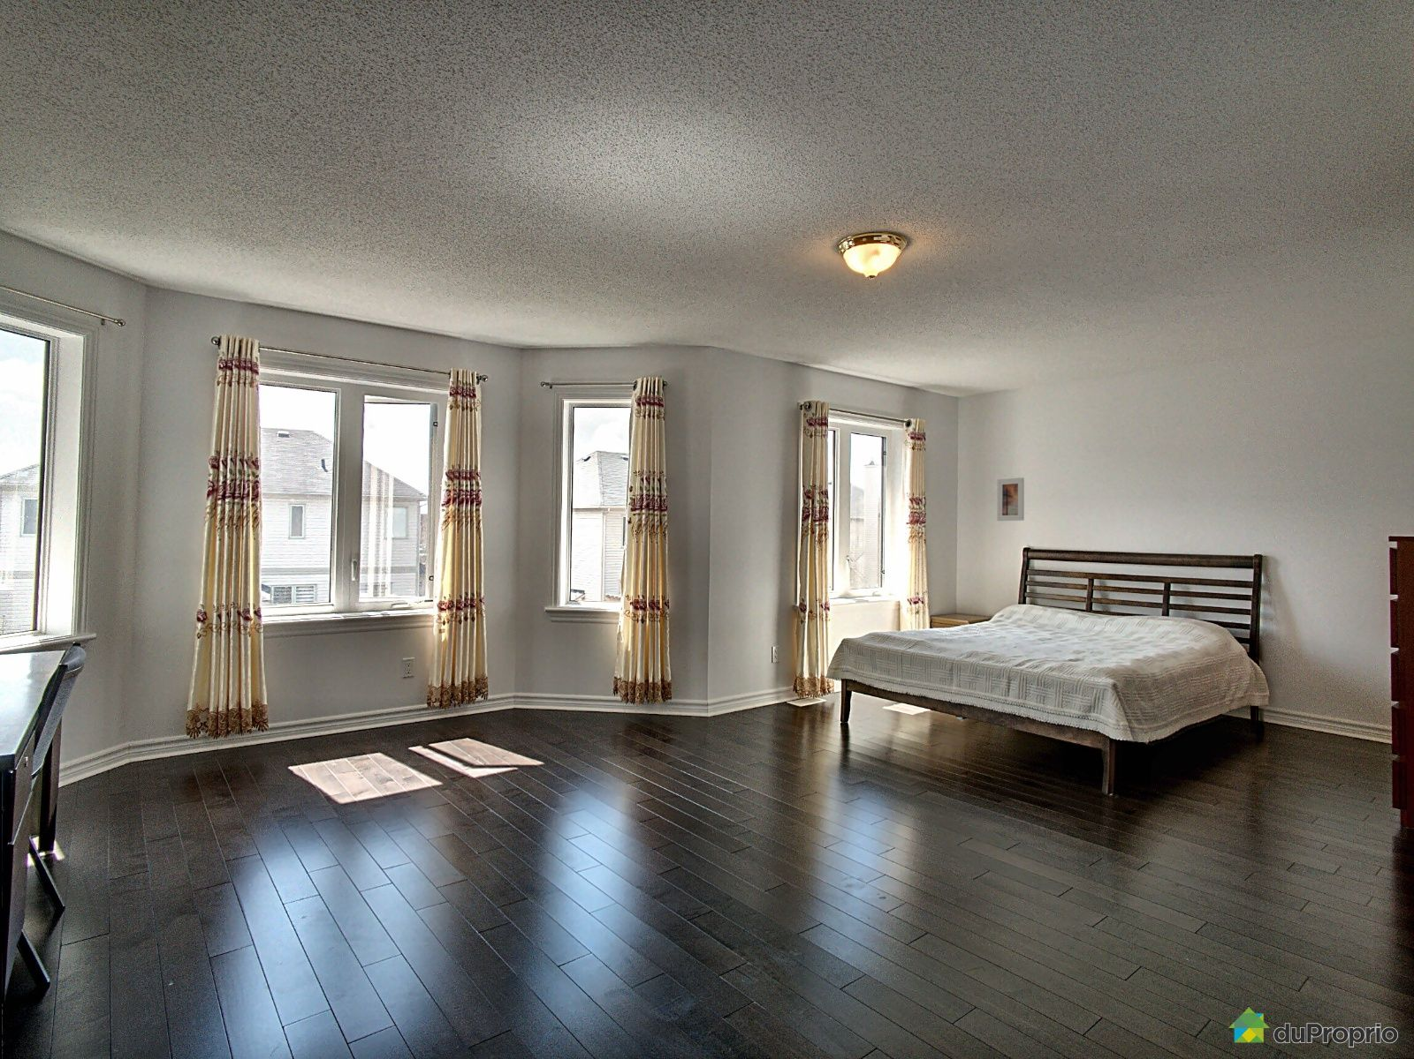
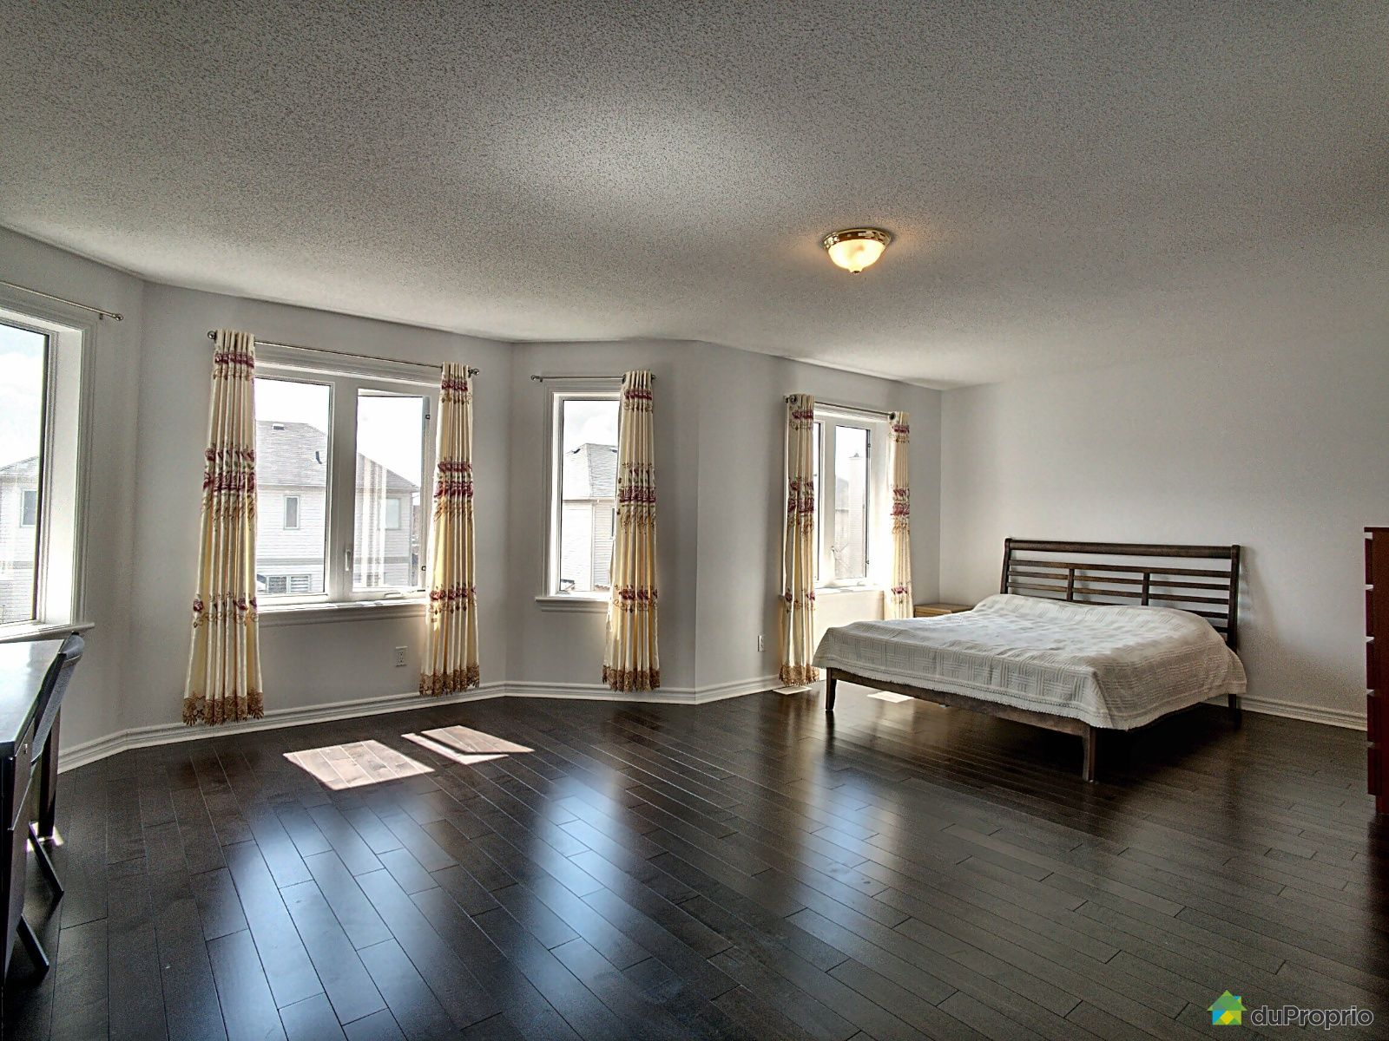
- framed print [996,476,1025,522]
